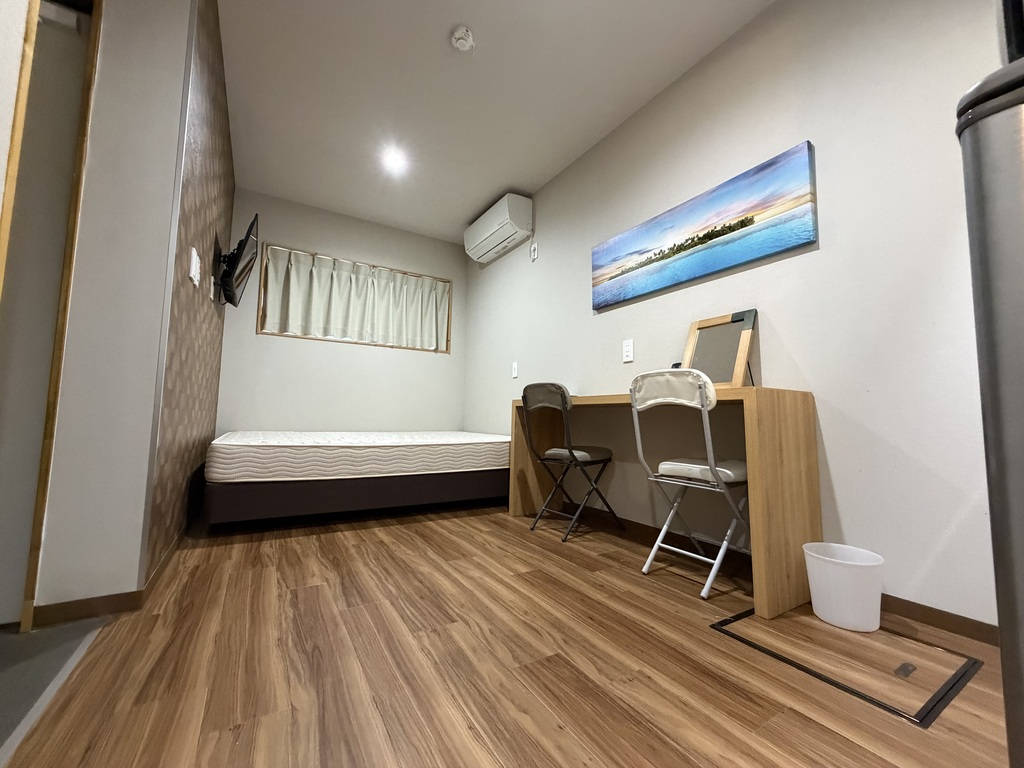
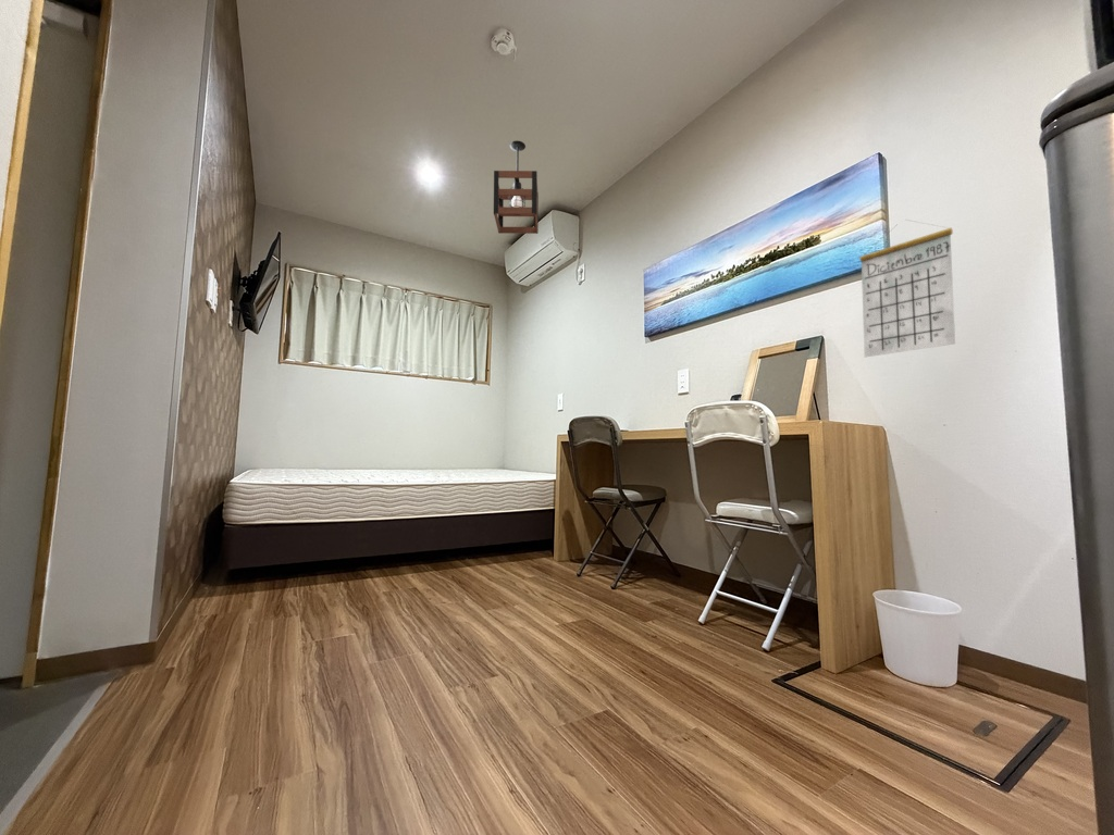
+ pendant light [493,139,540,235]
+ calendar [858,219,956,358]
